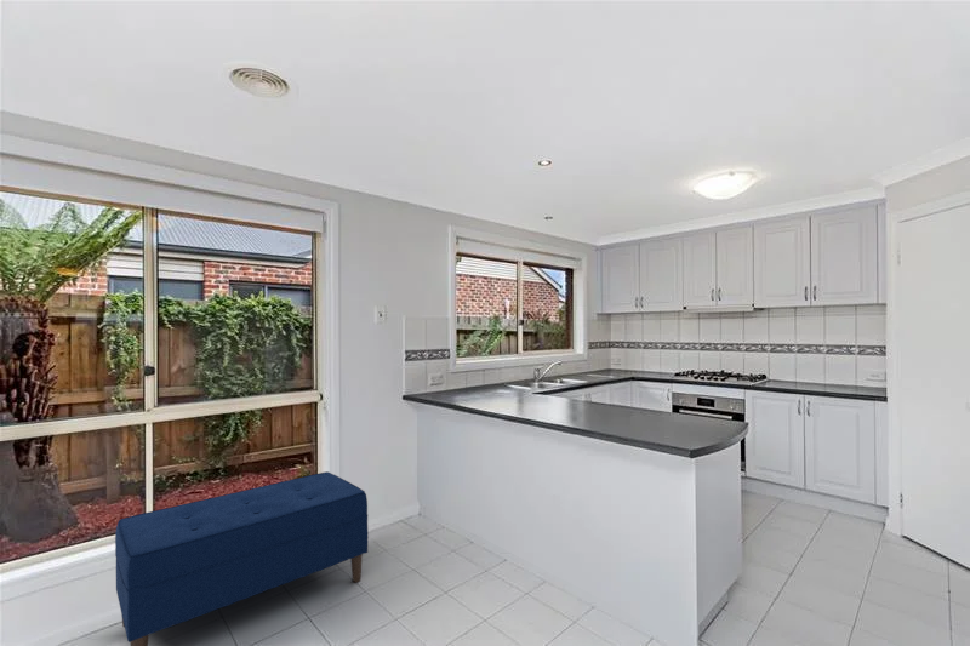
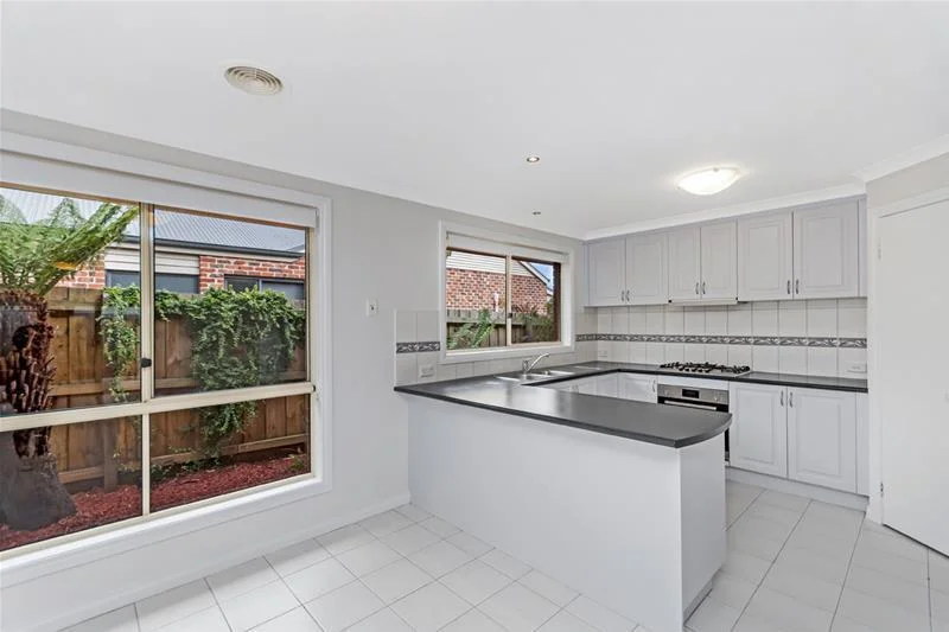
- bench [114,470,369,646]
